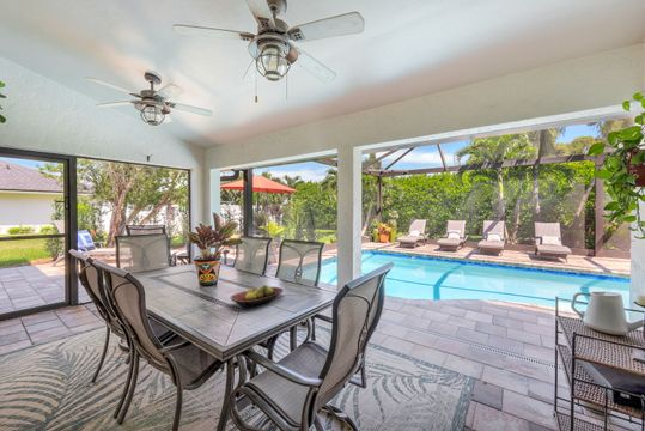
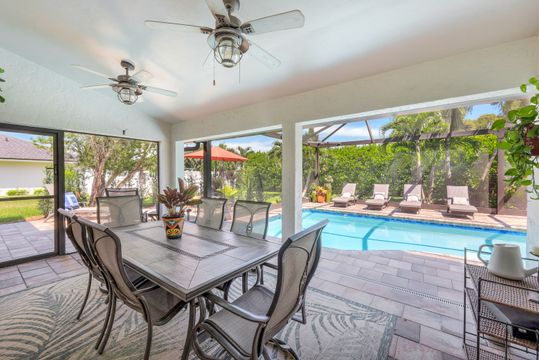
- fruit bowl [230,284,285,308]
